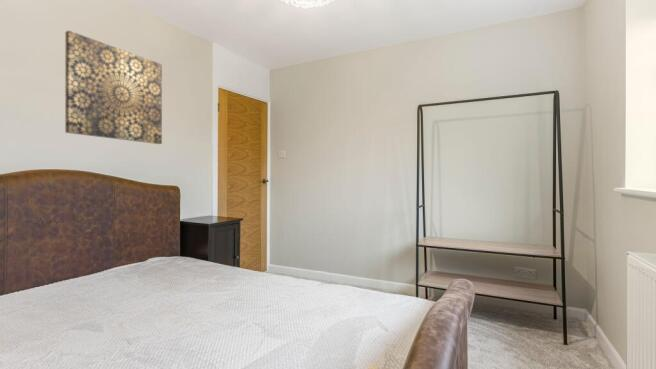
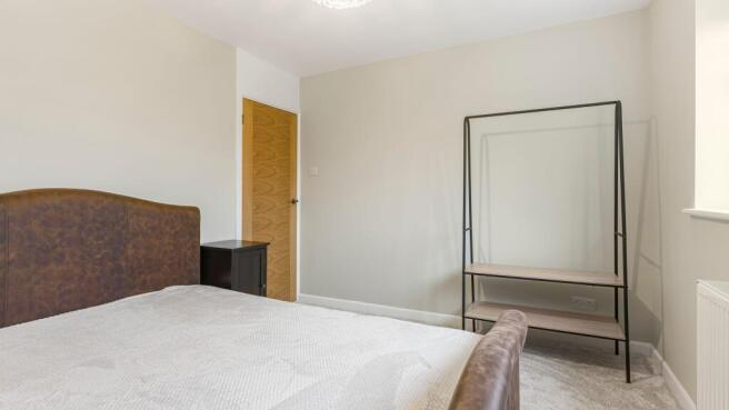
- wall art [64,30,163,145]
